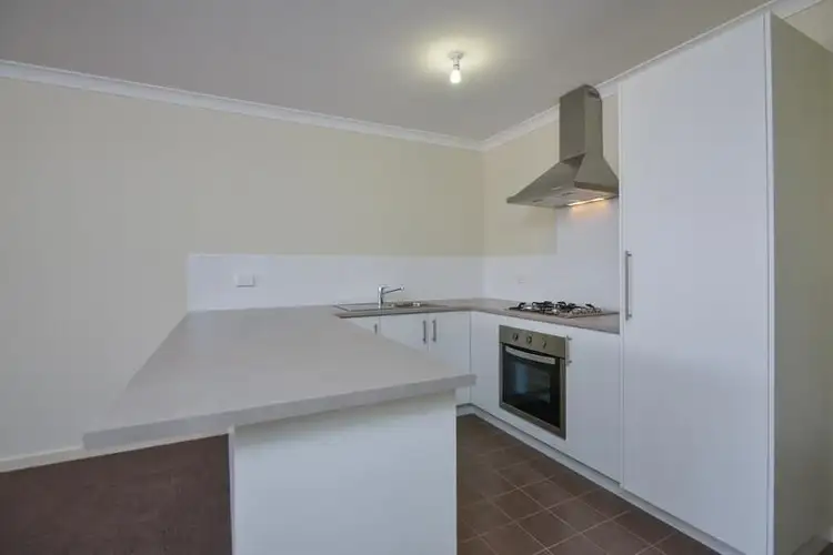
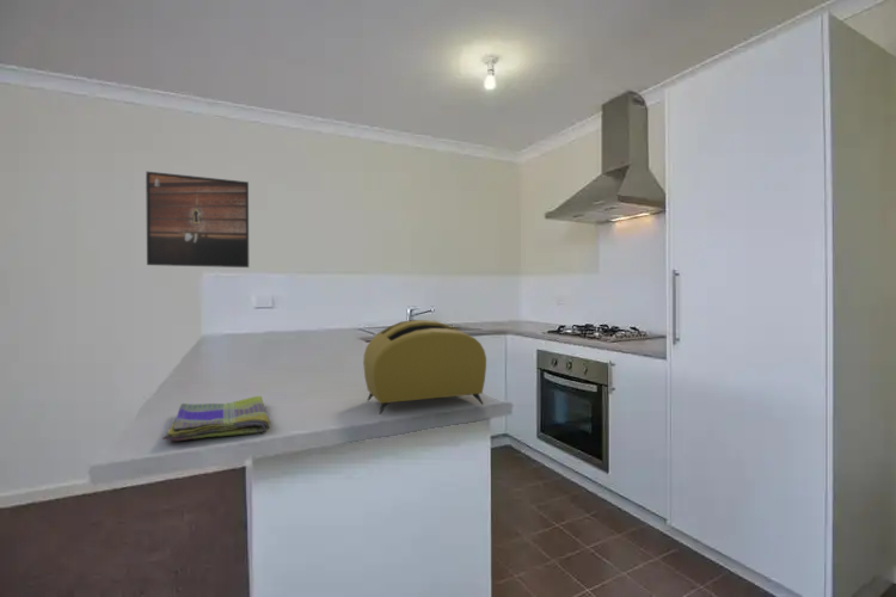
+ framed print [145,171,250,269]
+ dish towel [161,395,271,443]
+ toaster [362,319,487,416]
